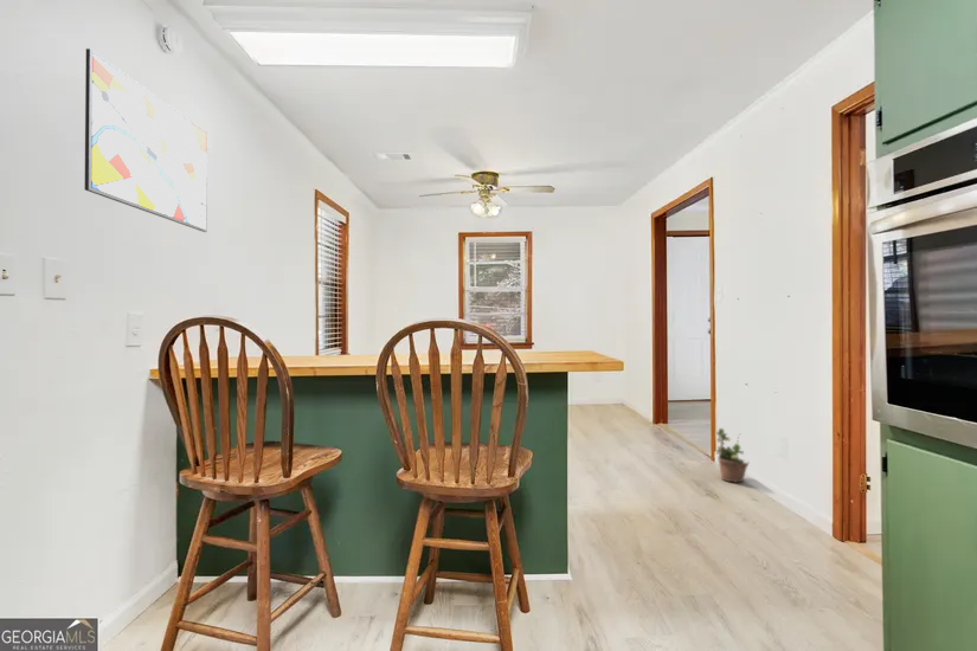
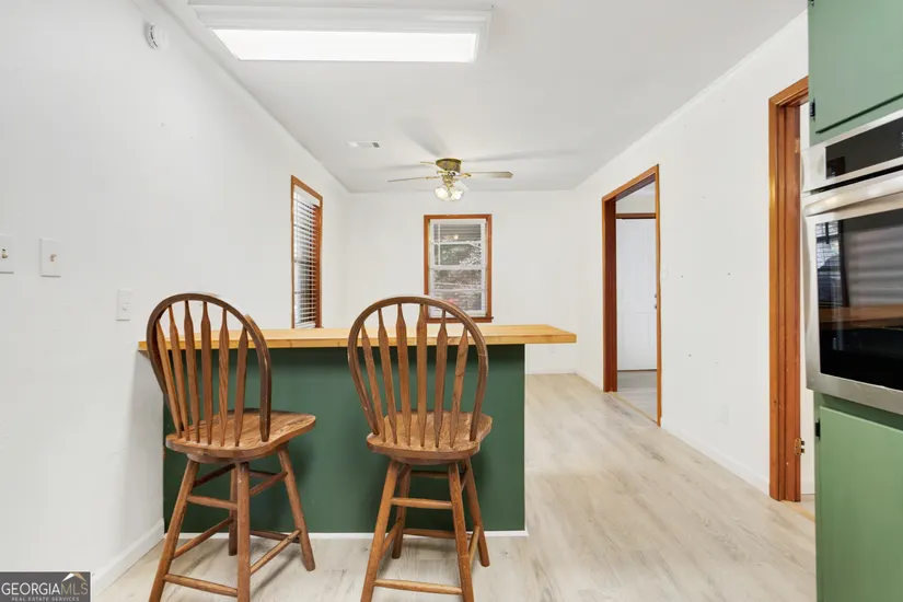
- potted plant [713,427,750,484]
- wall art [84,47,208,233]
